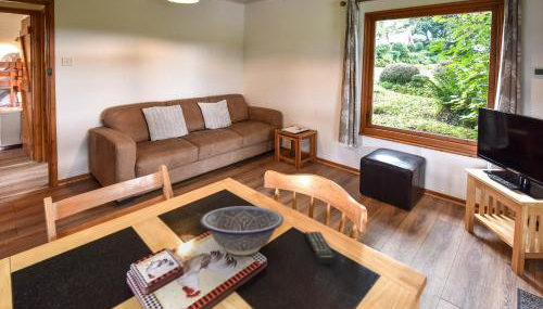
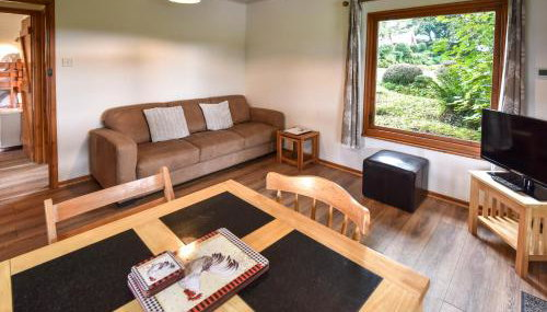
- remote control [304,231,338,266]
- decorative bowl [200,205,285,256]
